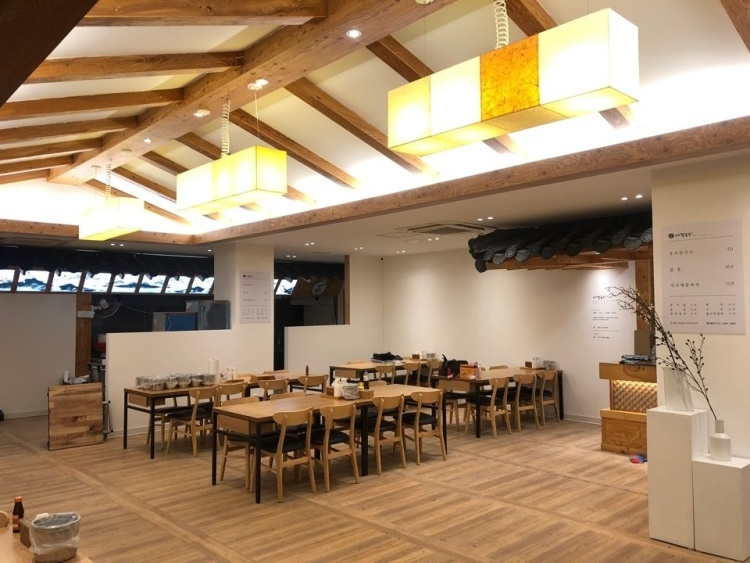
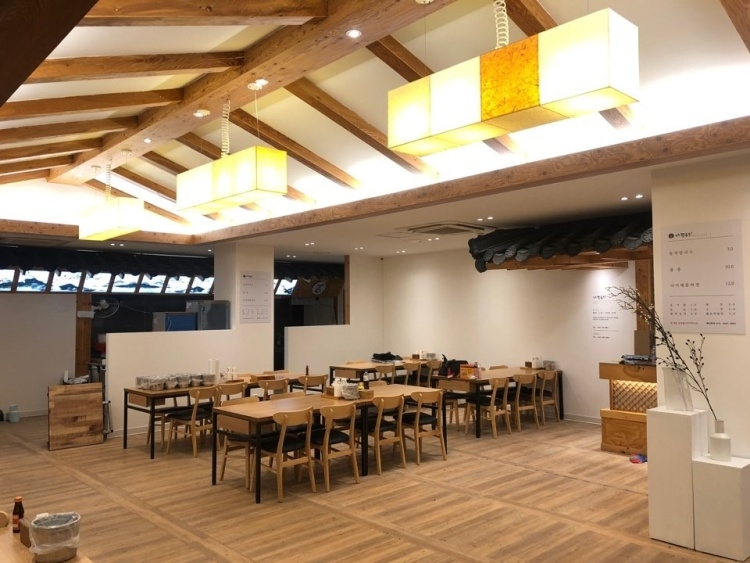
+ laundry hamper [3,403,21,423]
